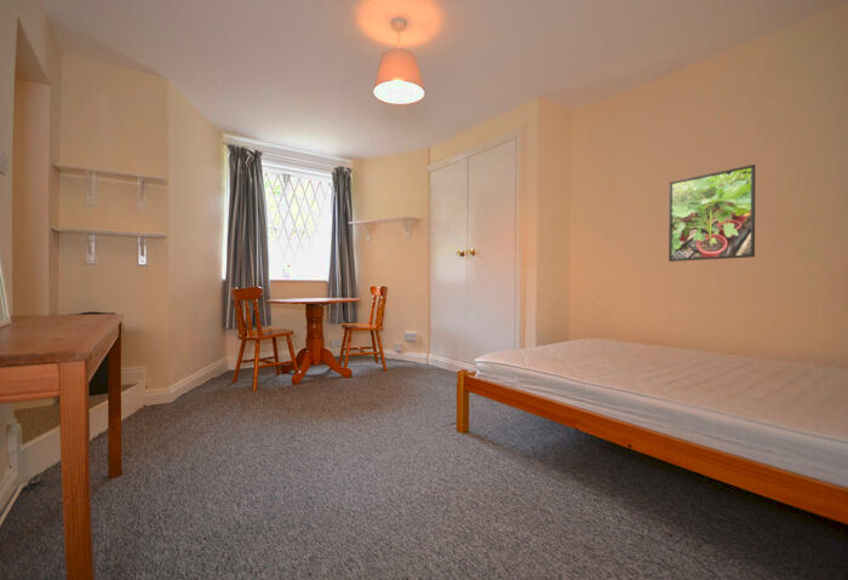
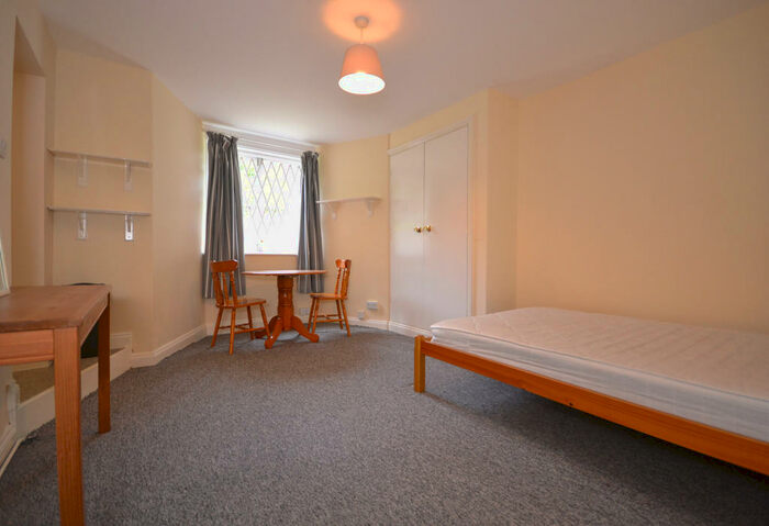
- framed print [667,163,757,263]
